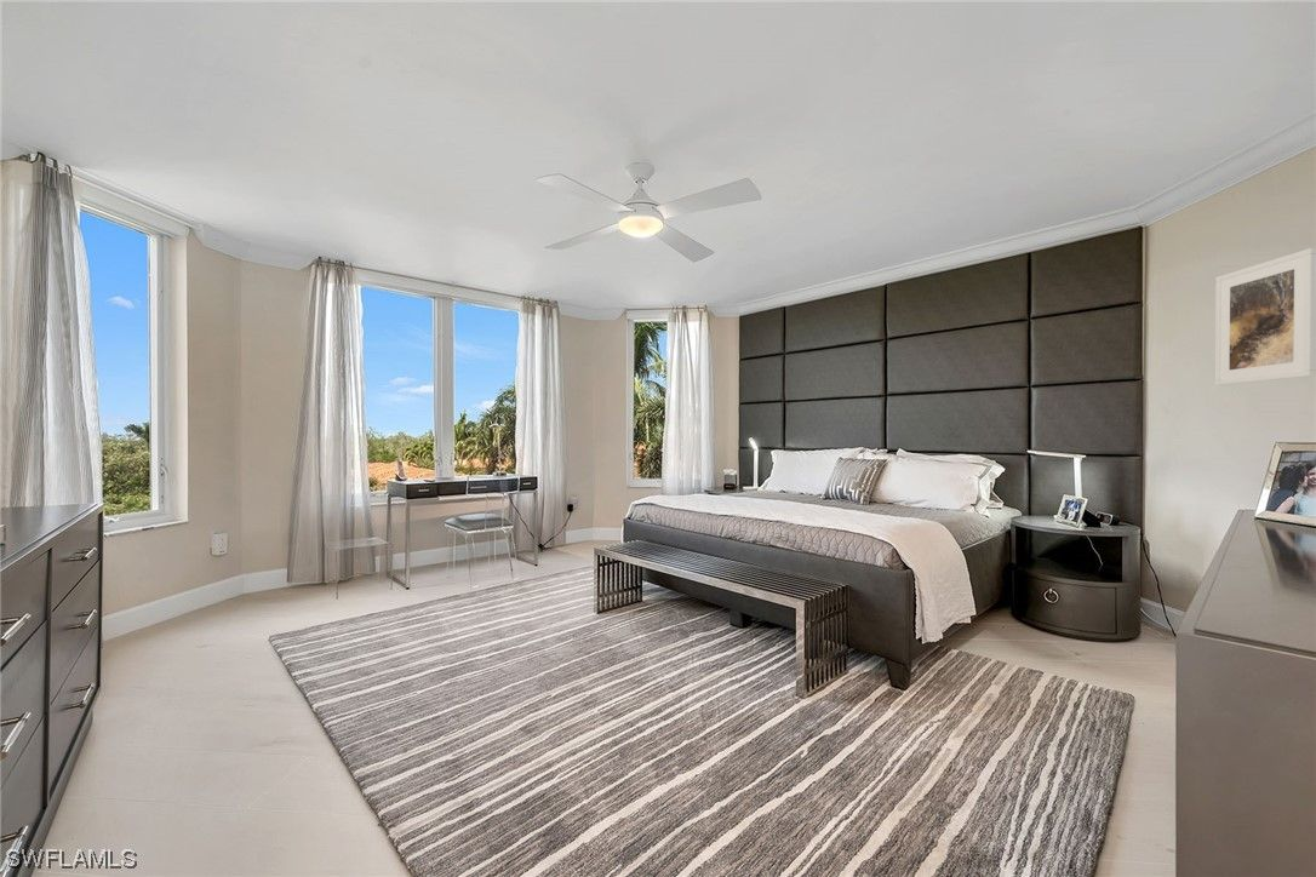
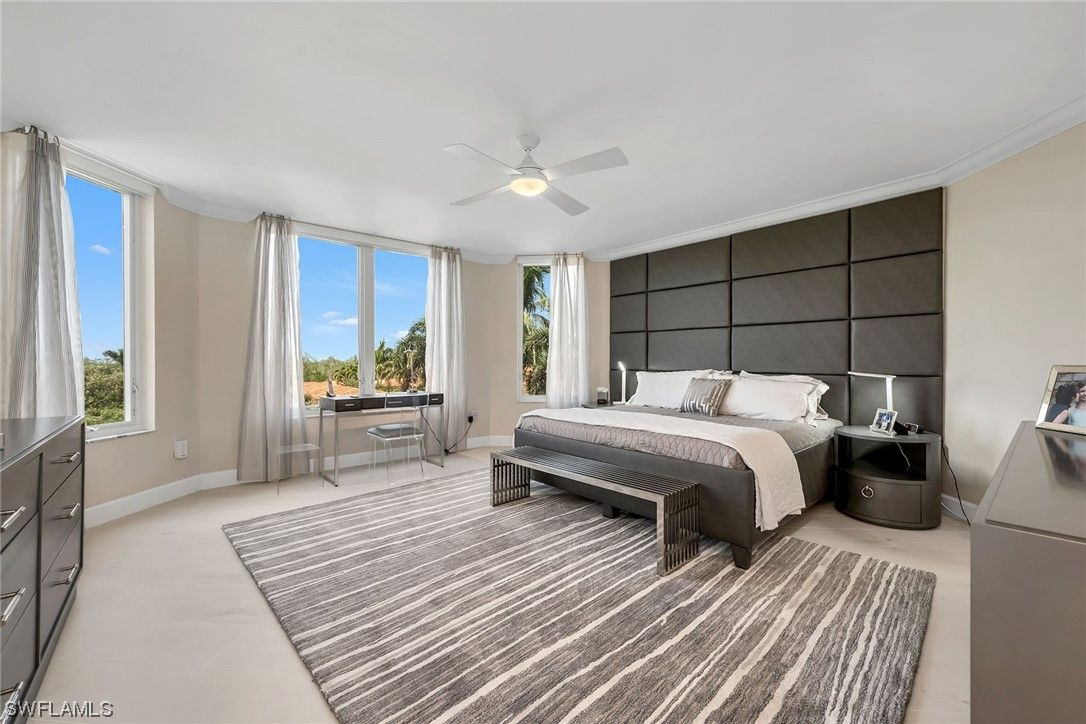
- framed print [1214,247,1316,386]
